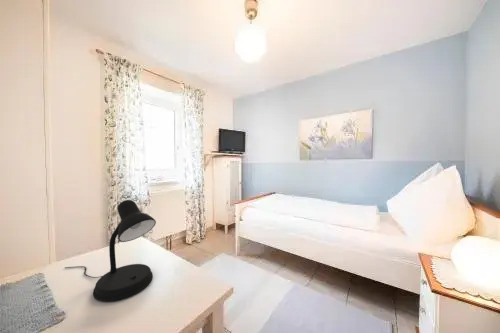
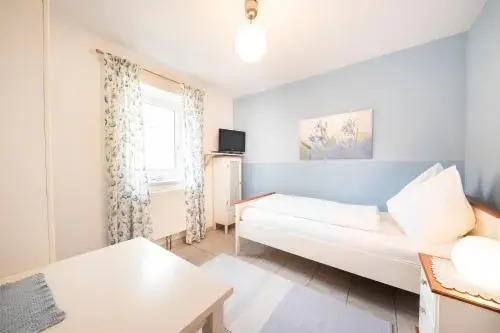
- desk lamp [64,199,157,302]
